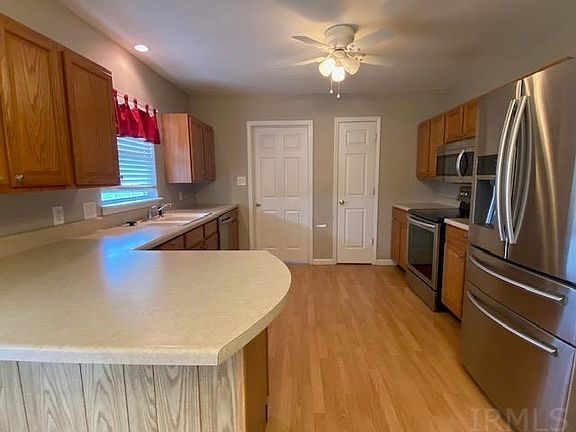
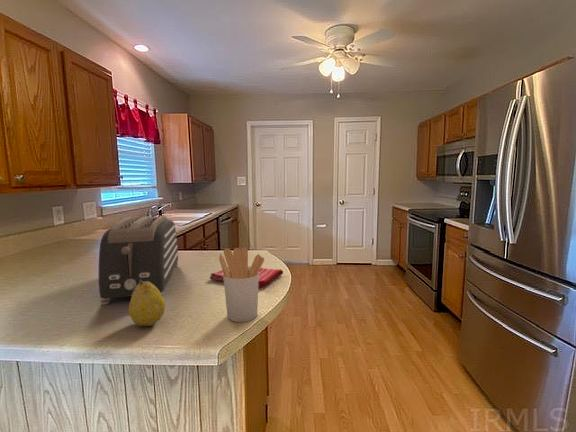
+ toaster [98,215,179,306]
+ dish towel [209,265,284,289]
+ fruit [128,280,166,327]
+ utensil holder [218,247,265,323]
